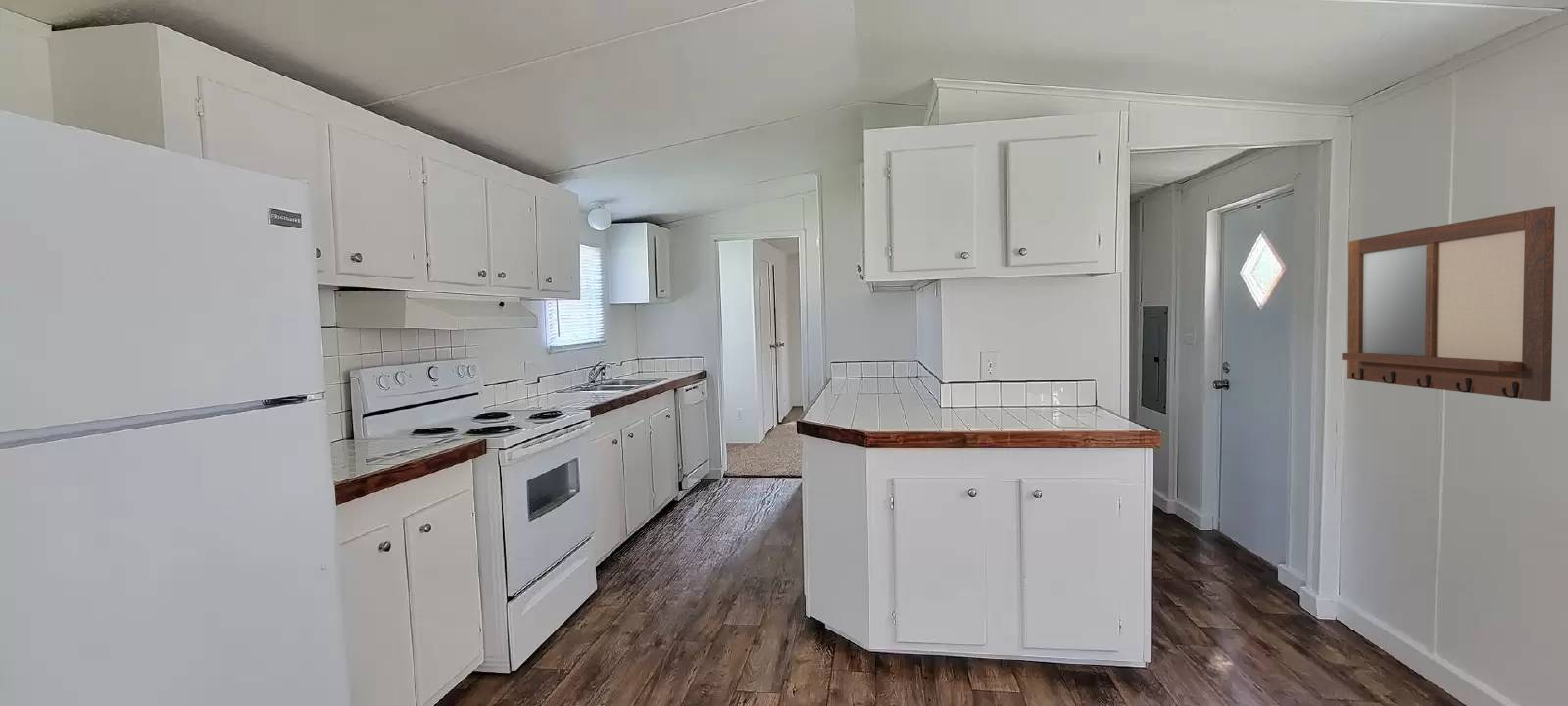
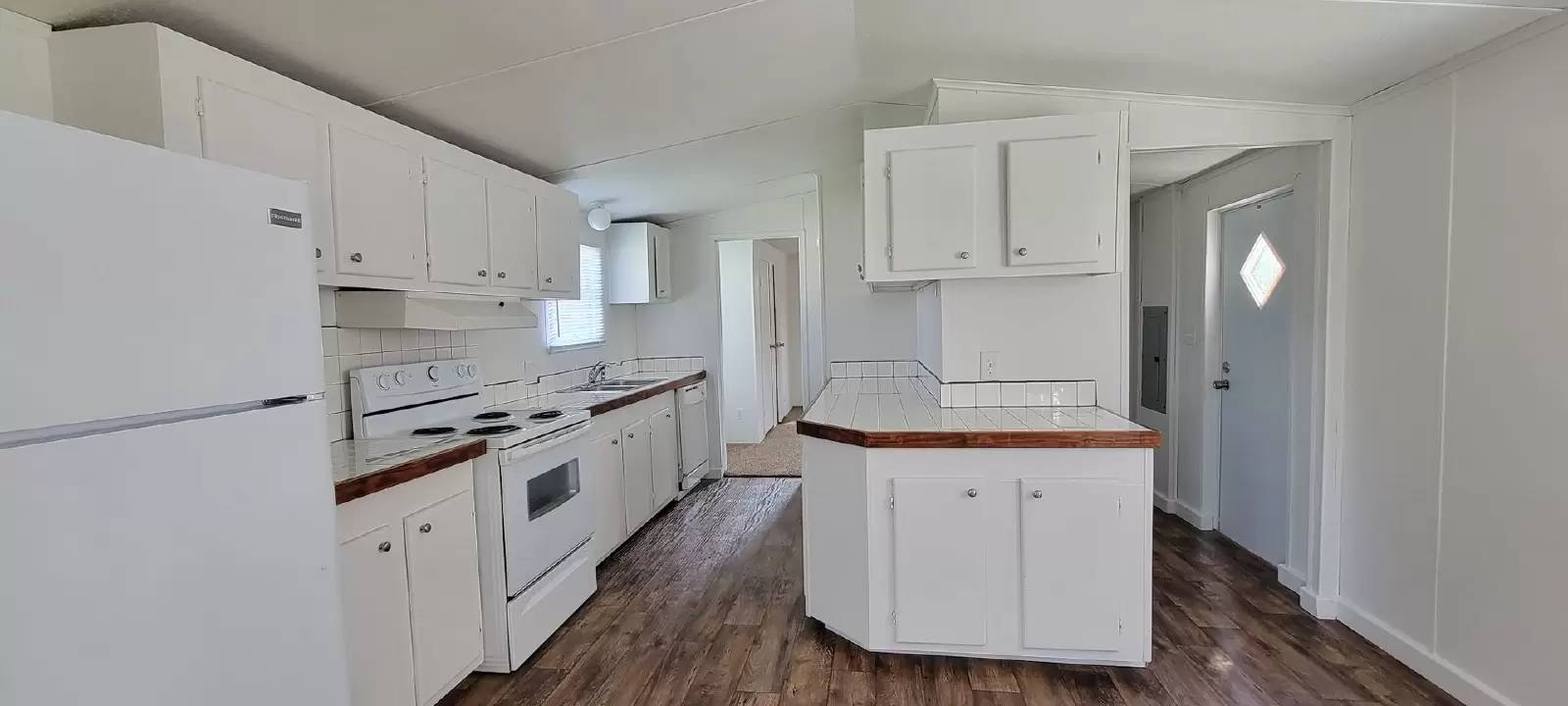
- writing board [1341,206,1556,402]
